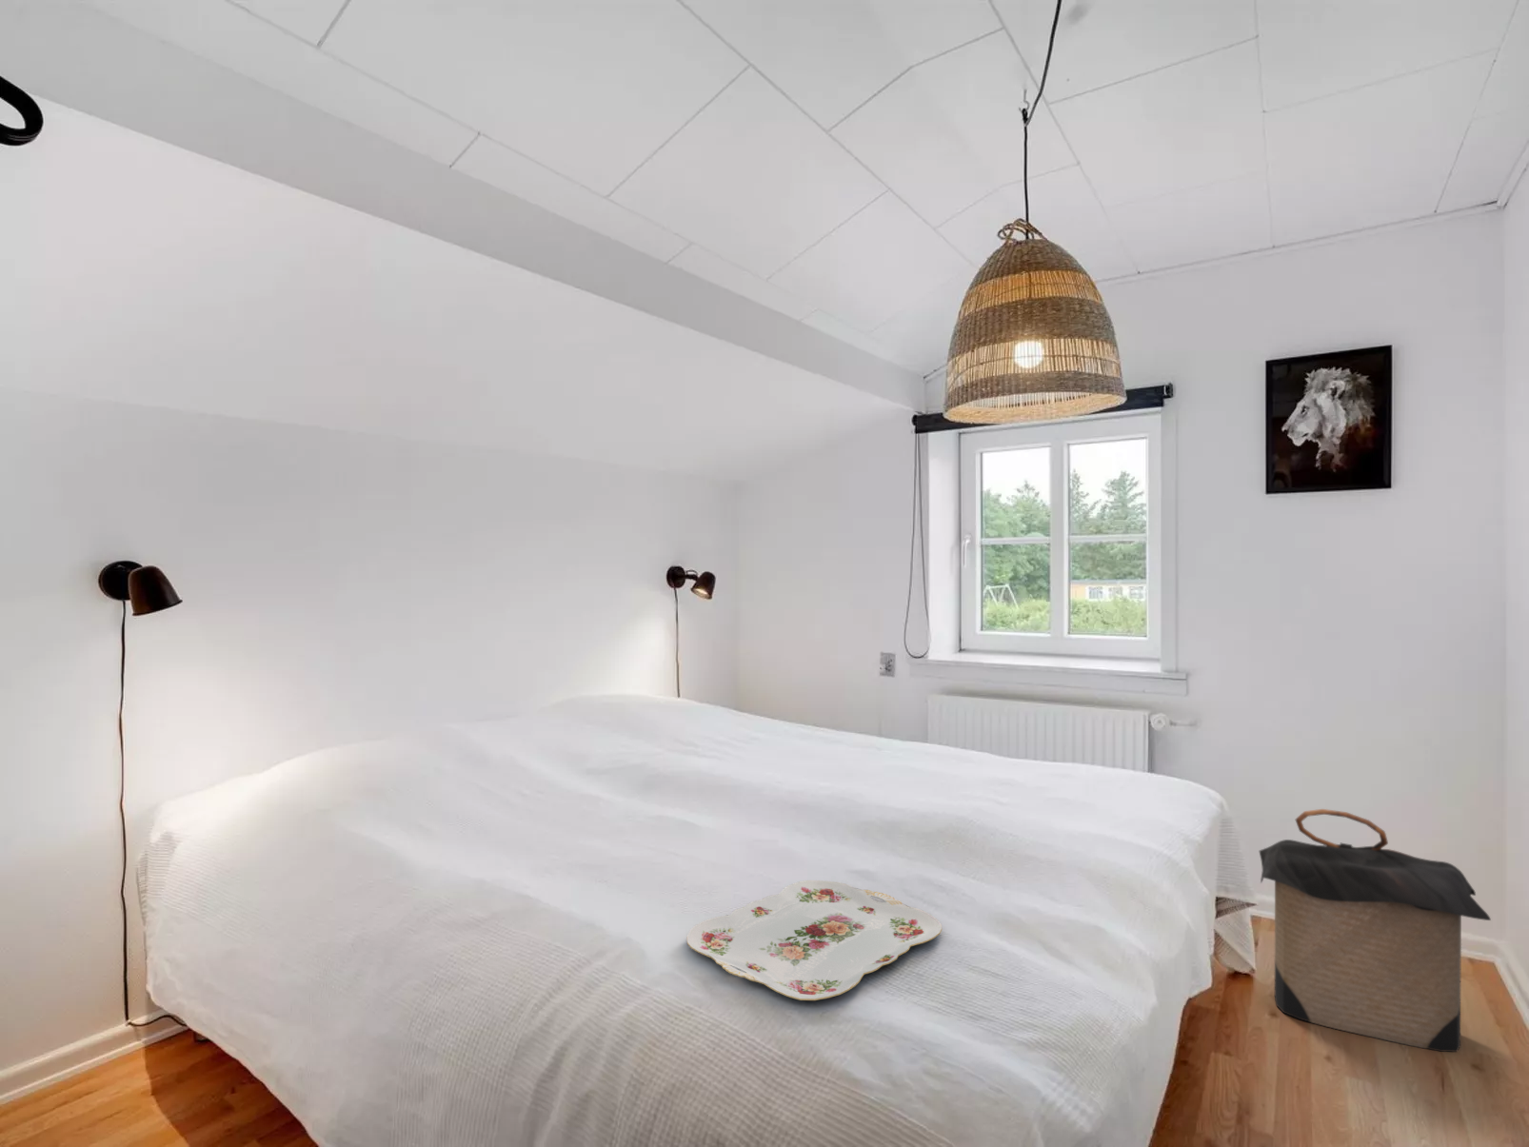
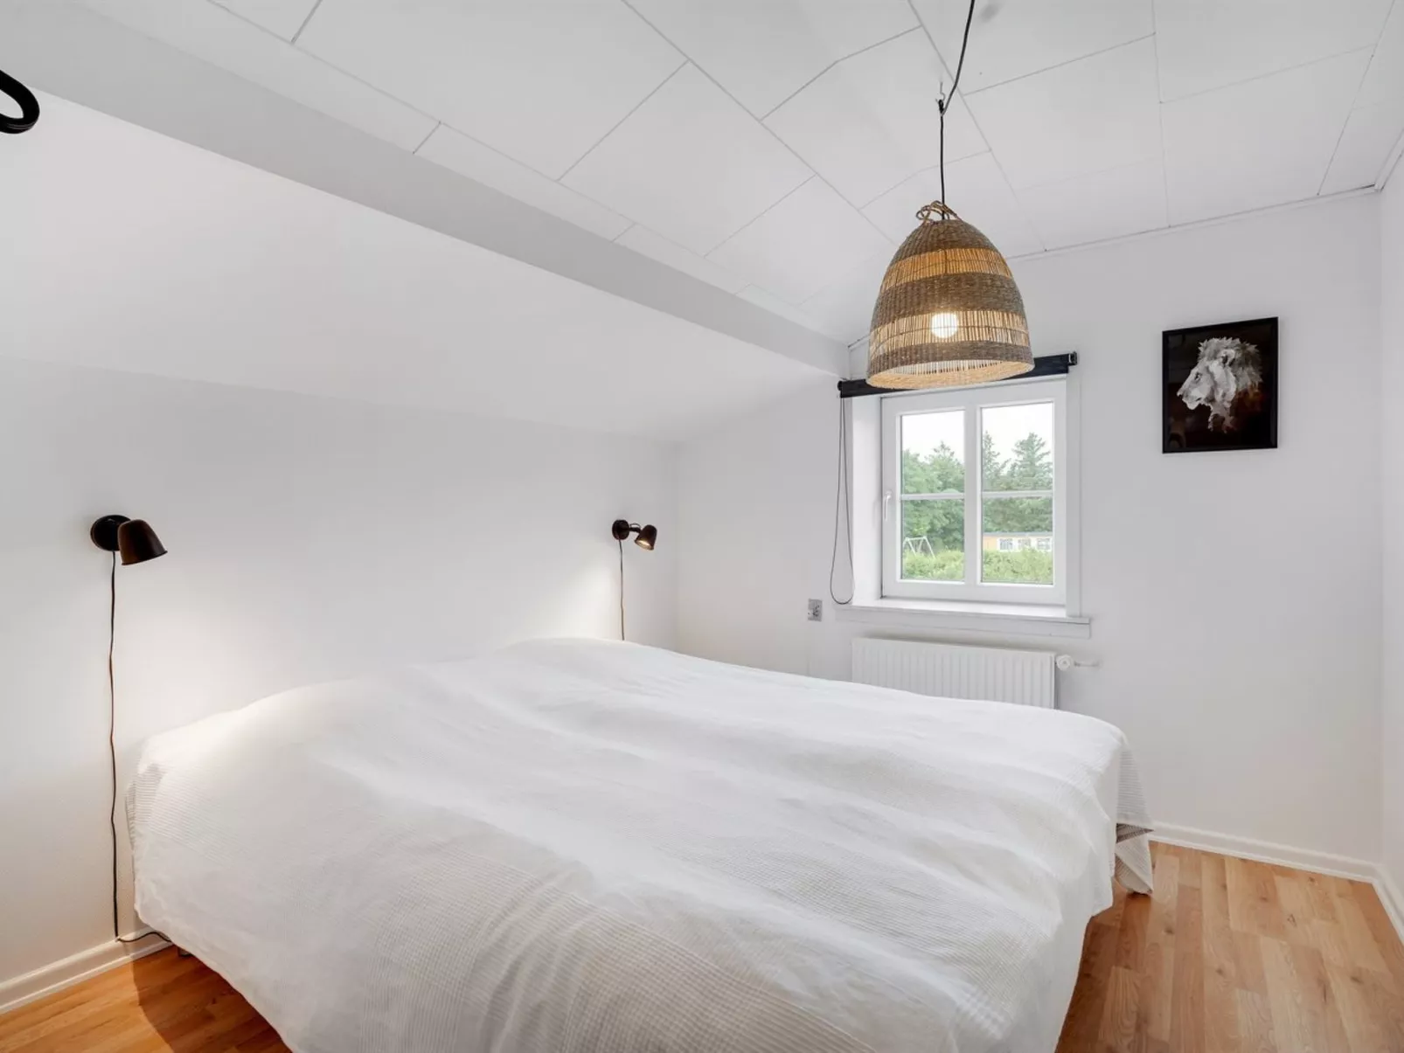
- serving tray [686,880,942,1001]
- laundry hamper [1259,808,1492,1053]
